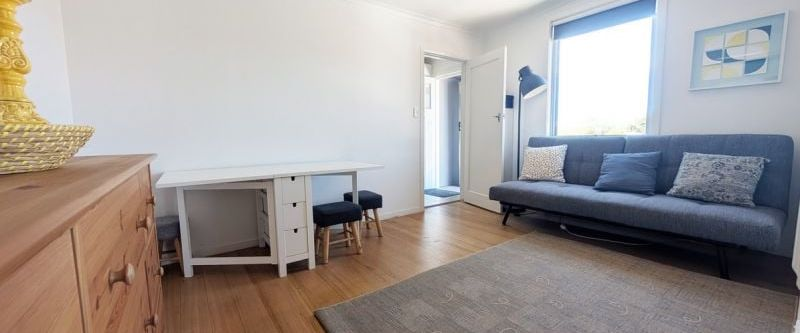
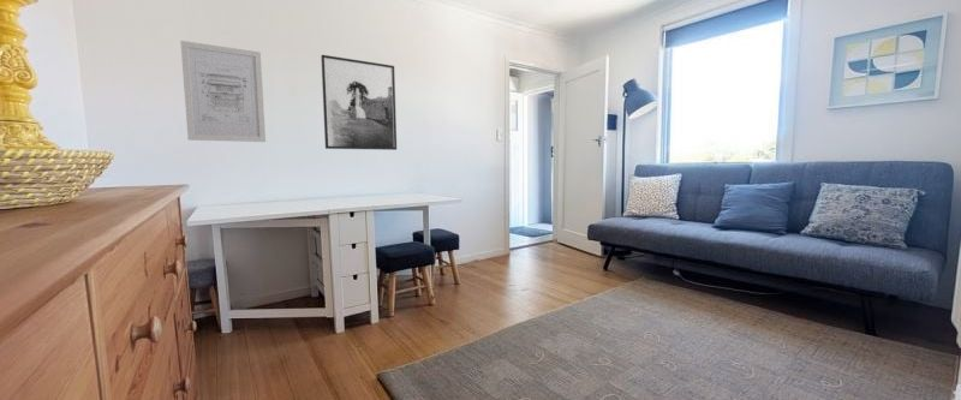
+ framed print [320,54,398,151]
+ wall art [179,40,267,143]
